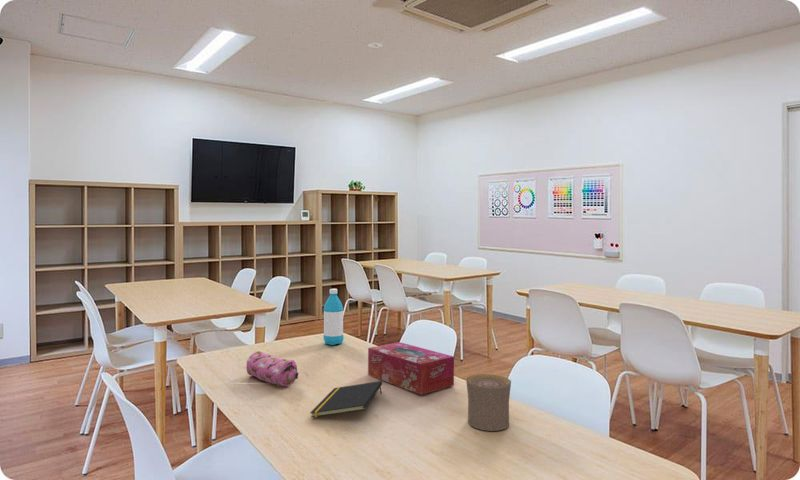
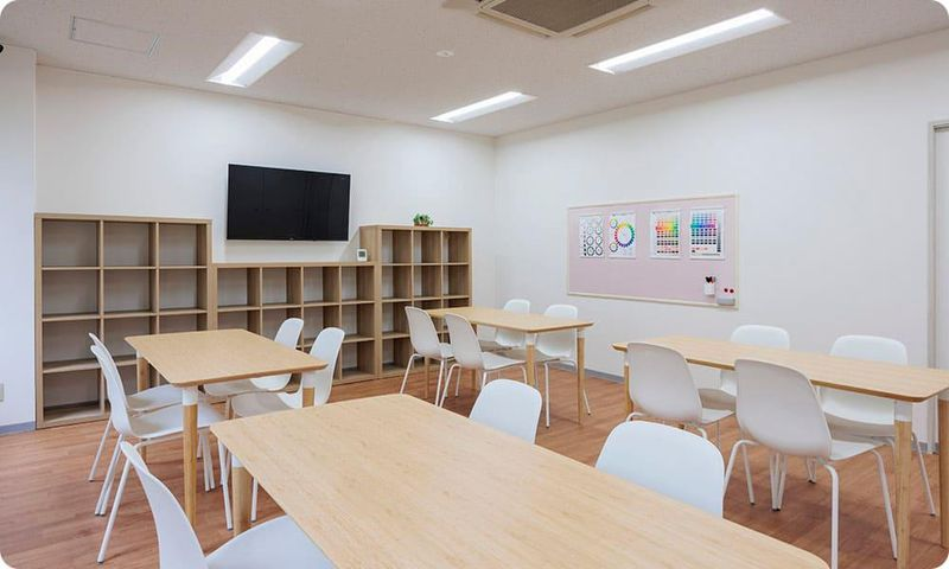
- tissue box [367,341,455,396]
- water bottle [323,288,344,346]
- pencil case [245,350,300,387]
- notepad [309,380,383,418]
- cup [465,373,512,432]
